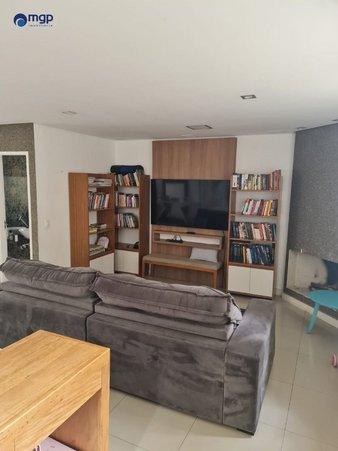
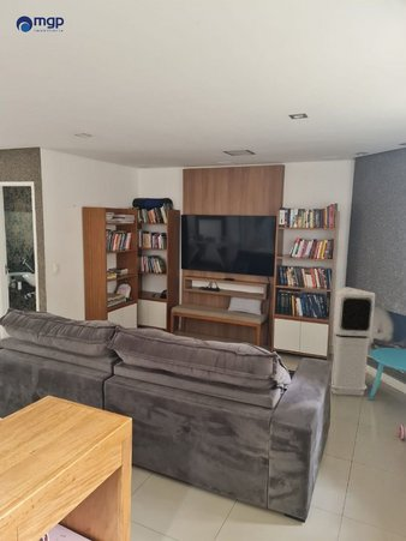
+ air purifier [330,285,376,397]
